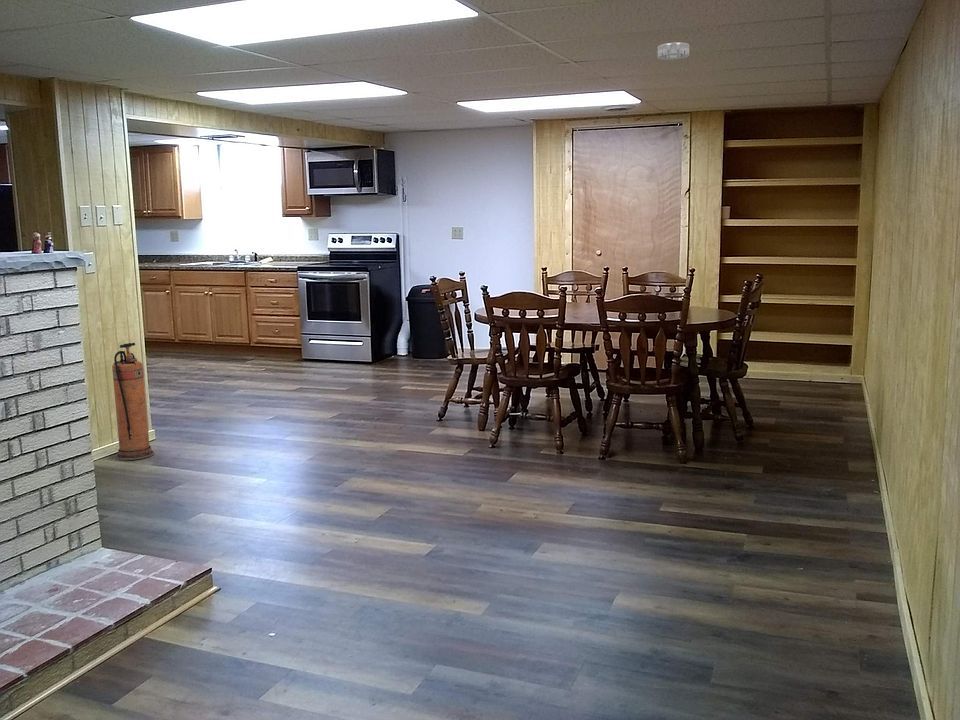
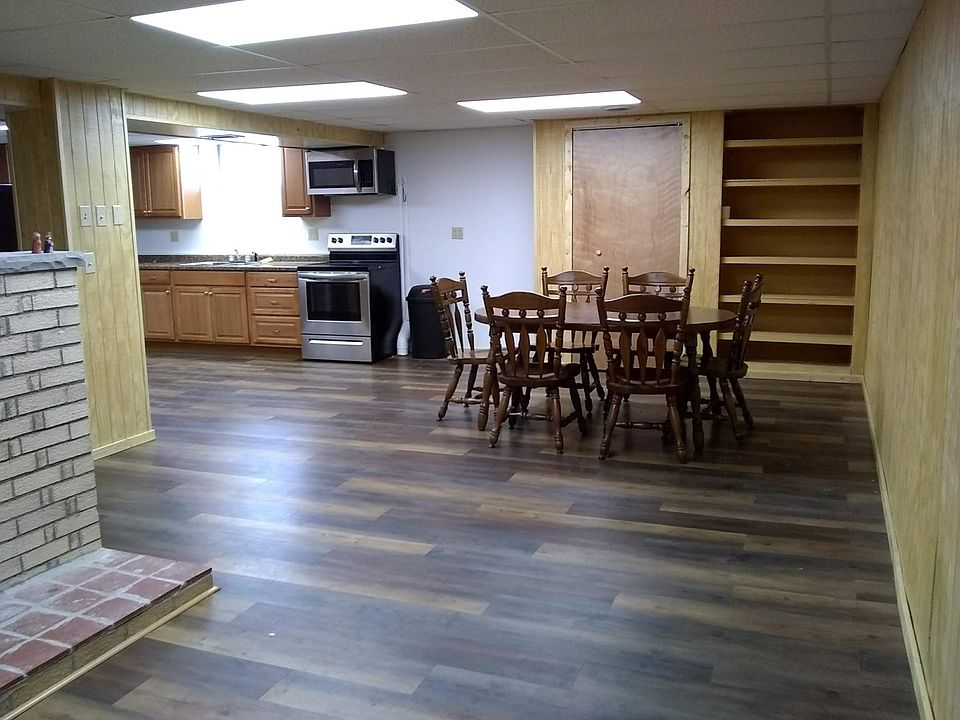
- smoke detector [657,41,690,61]
- fire extinguisher [111,342,155,461]
